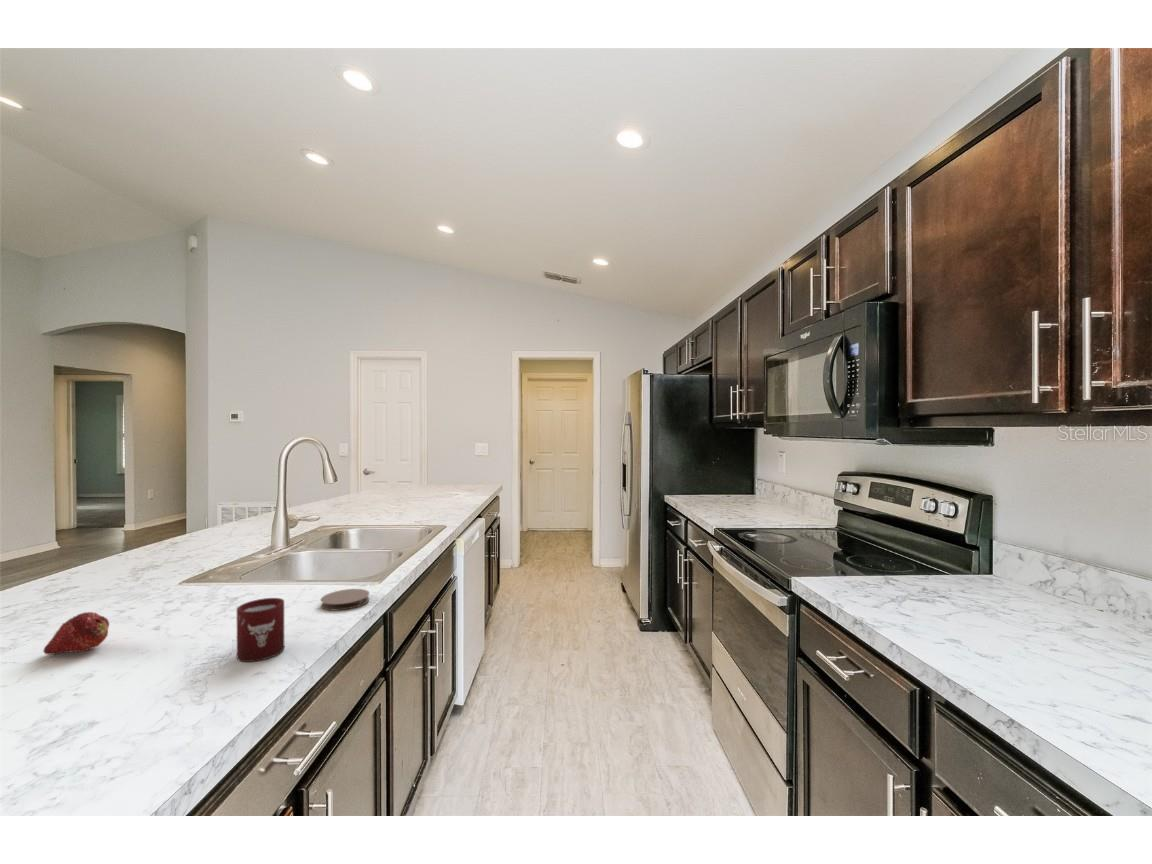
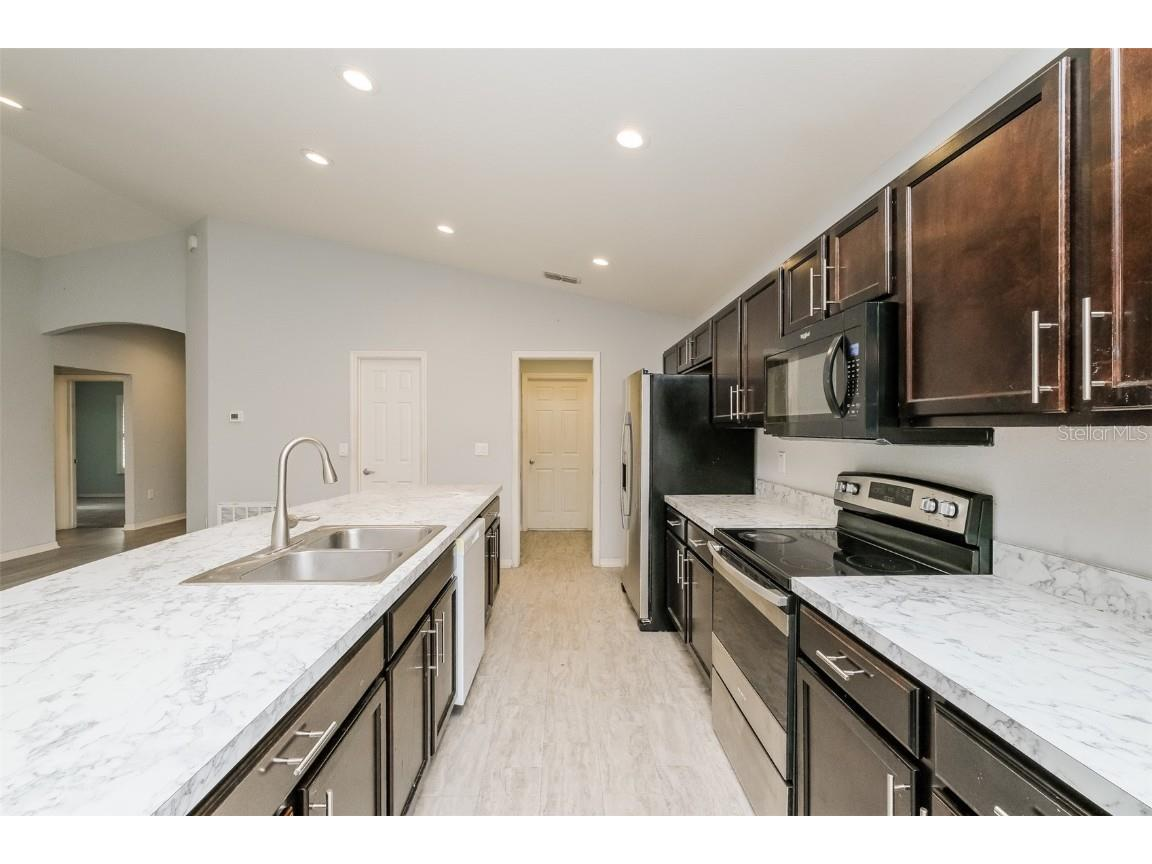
- cup [236,597,285,663]
- fruit [42,611,110,656]
- coaster [319,588,371,612]
